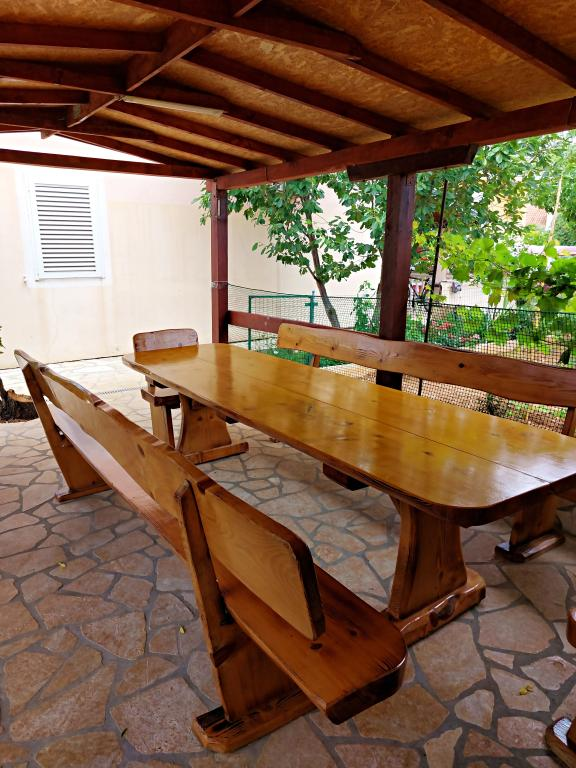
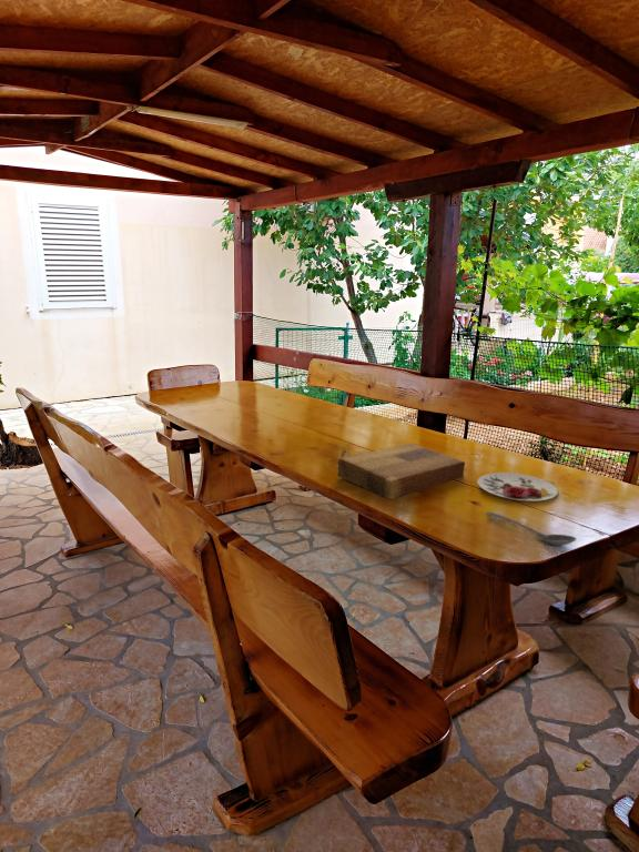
+ cutting board [336,443,466,500]
+ plate [476,471,559,501]
+ stirrer [485,511,578,547]
